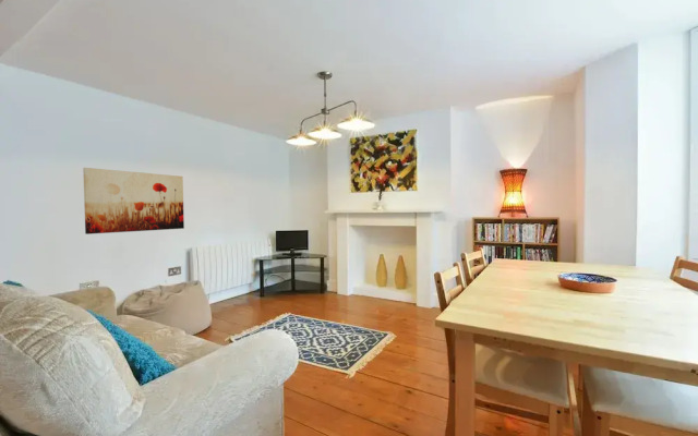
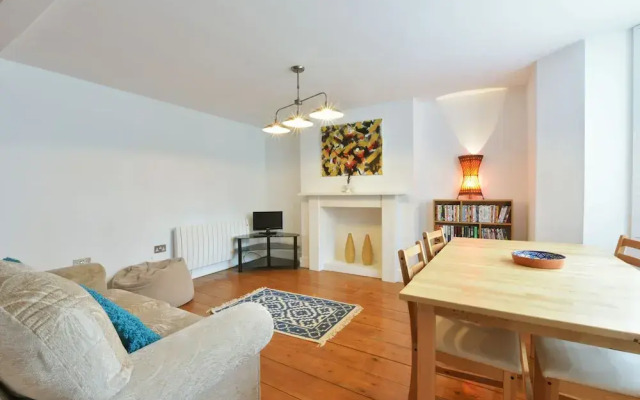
- wall art [82,167,185,235]
